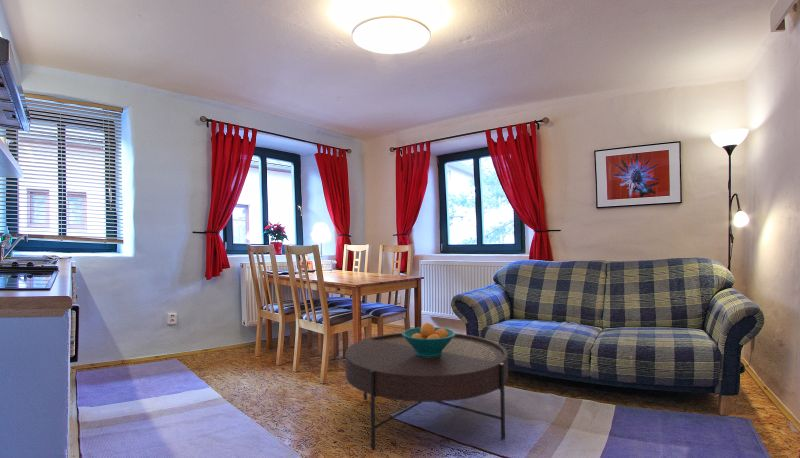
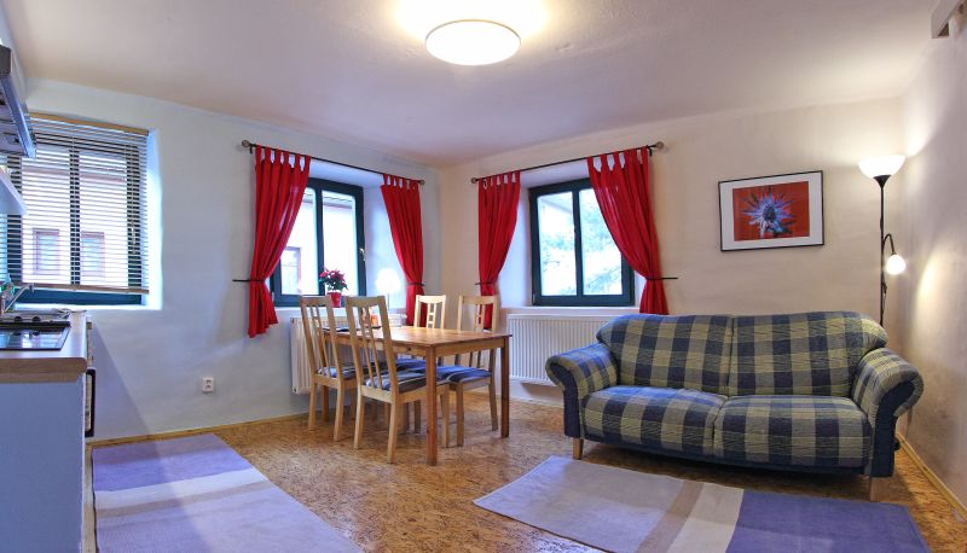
- coffee table [344,332,509,451]
- fruit bowl [401,322,456,357]
